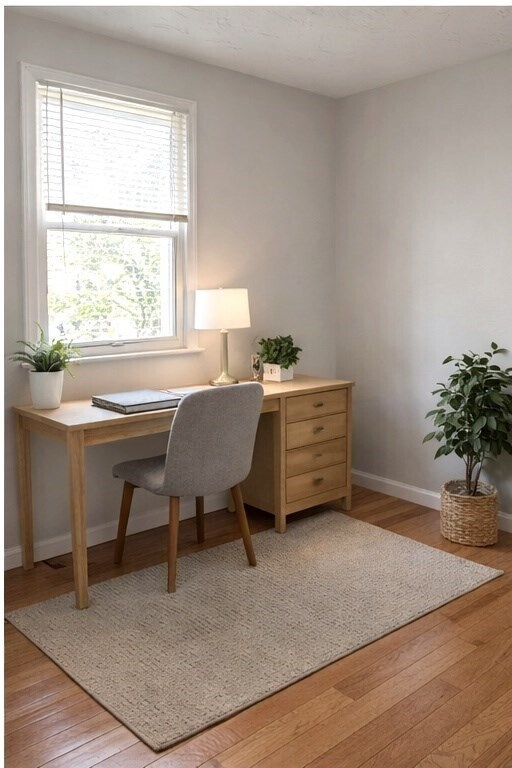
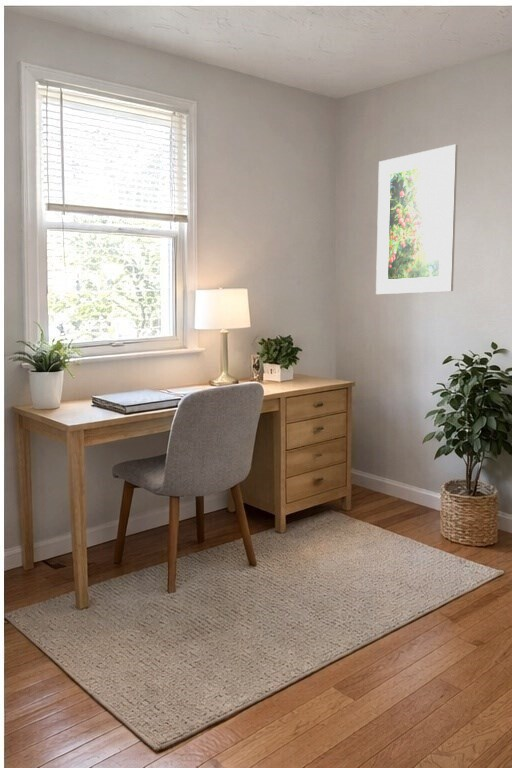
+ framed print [375,144,459,295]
